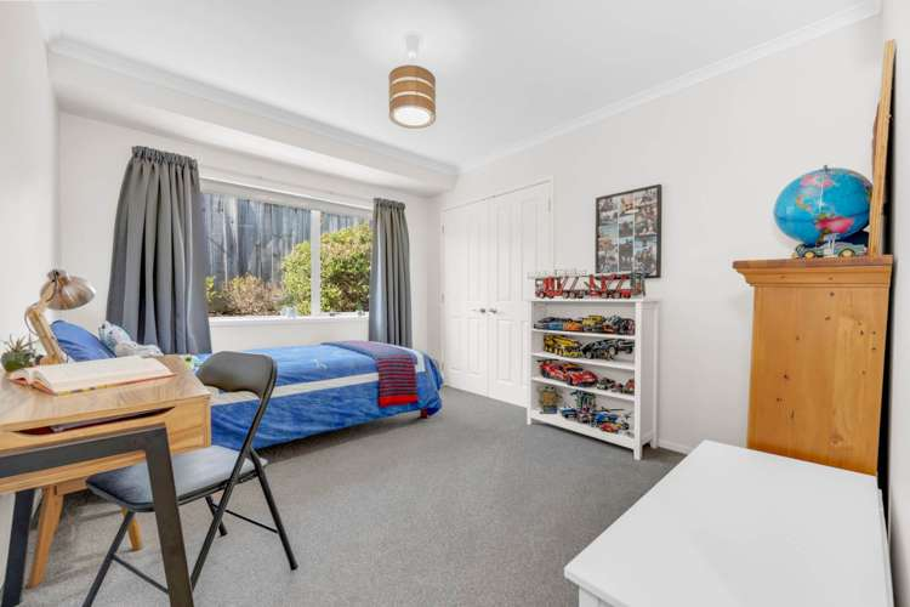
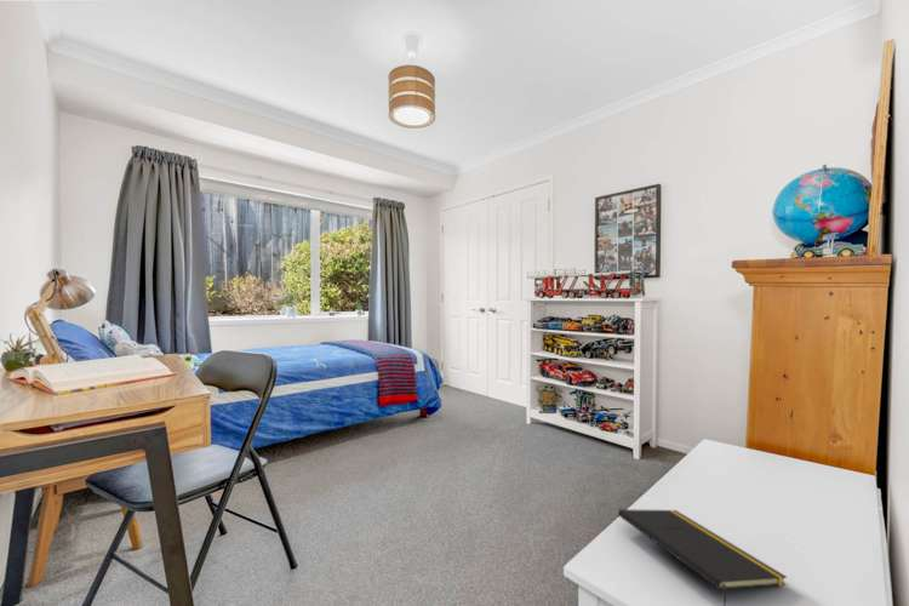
+ notepad [617,508,788,606]
